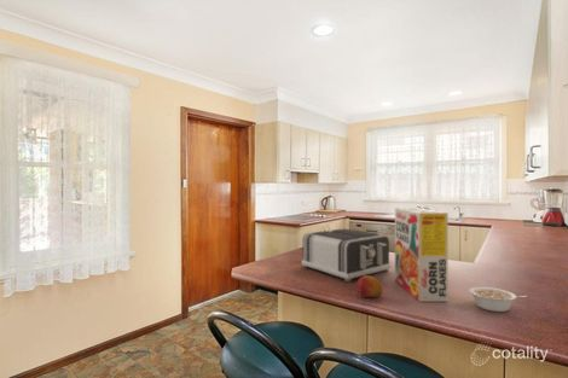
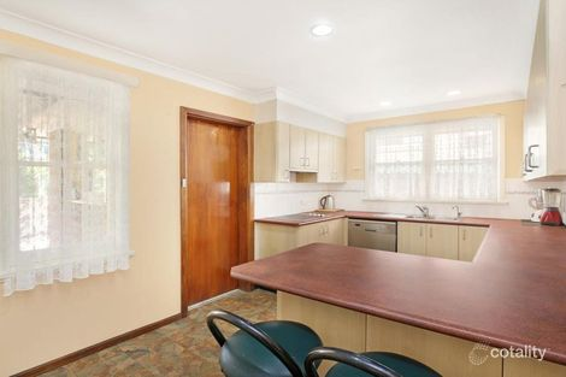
- cereal box [394,207,450,303]
- toaster [301,228,392,283]
- fruit [355,274,384,298]
- legume [468,286,527,313]
